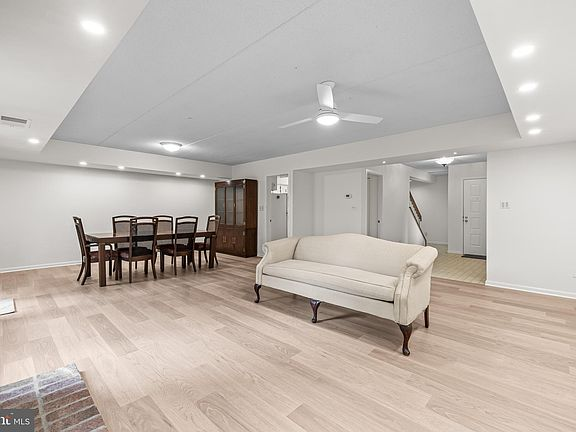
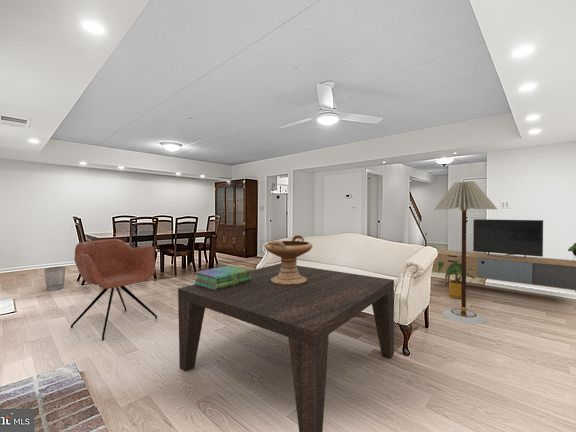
+ house plant [438,260,476,300]
+ armchair [70,238,158,341]
+ wastebasket [43,266,66,291]
+ floor lamp [433,180,498,325]
+ coffee table [177,262,395,432]
+ decorative bowl [264,234,313,285]
+ media console [431,218,576,292]
+ stack of books [193,265,252,290]
